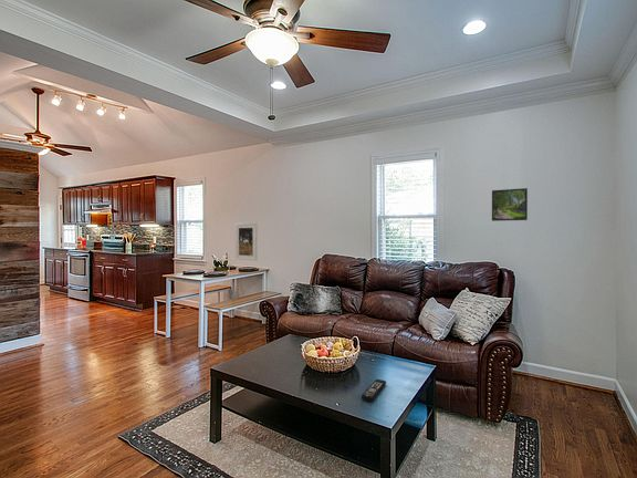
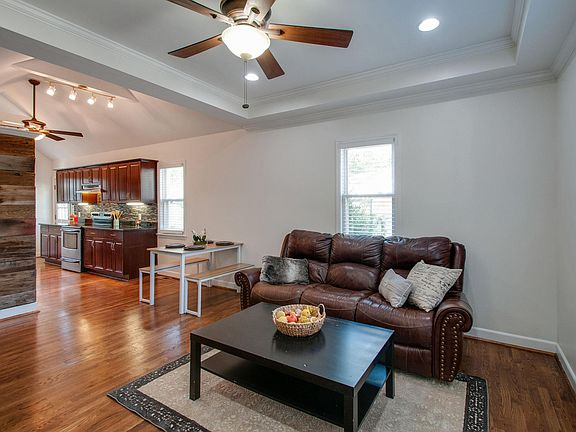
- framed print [491,187,529,222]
- remote control [361,378,387,403]
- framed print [234,222,258,261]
